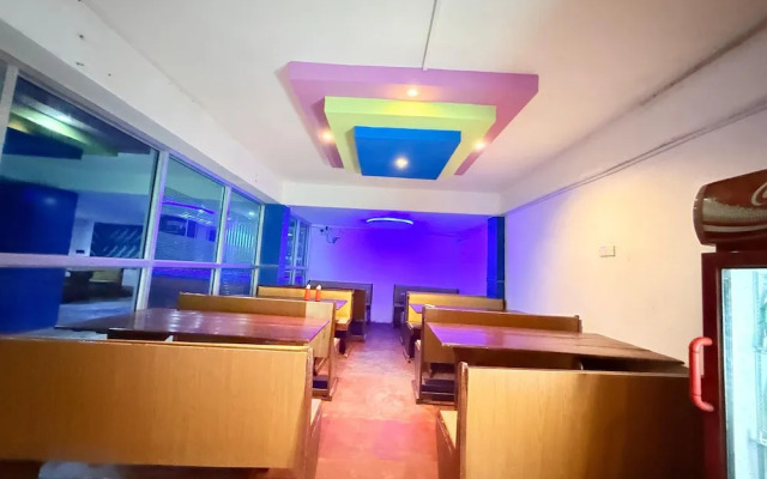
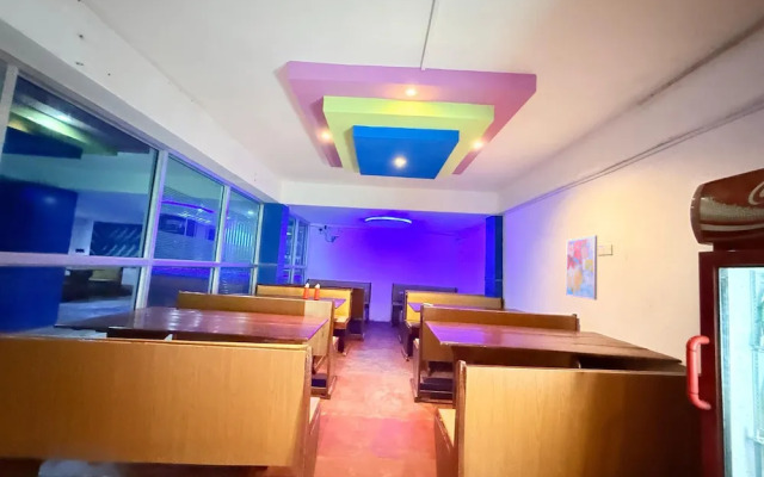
+ wall art [565,234,598,302]
